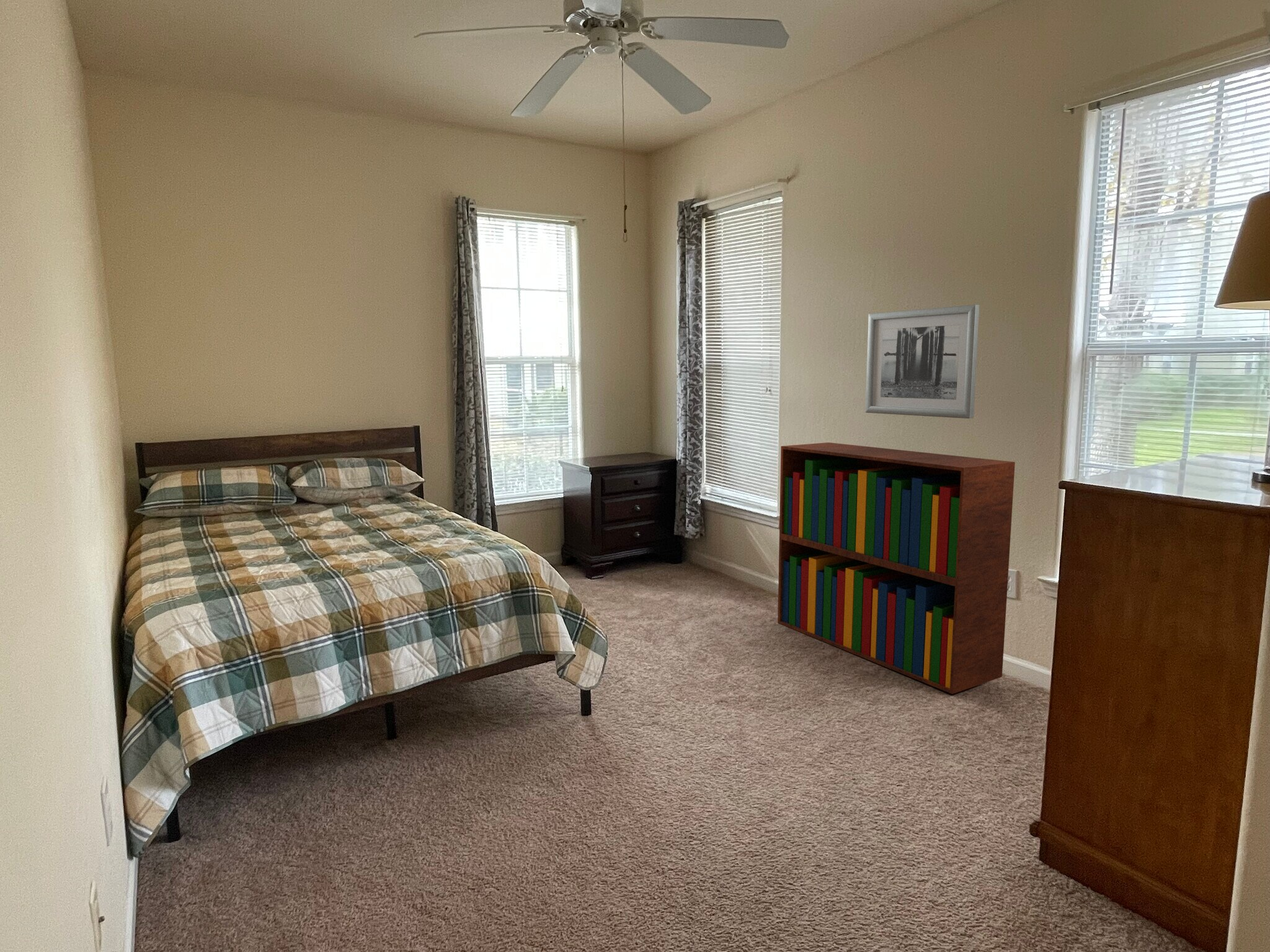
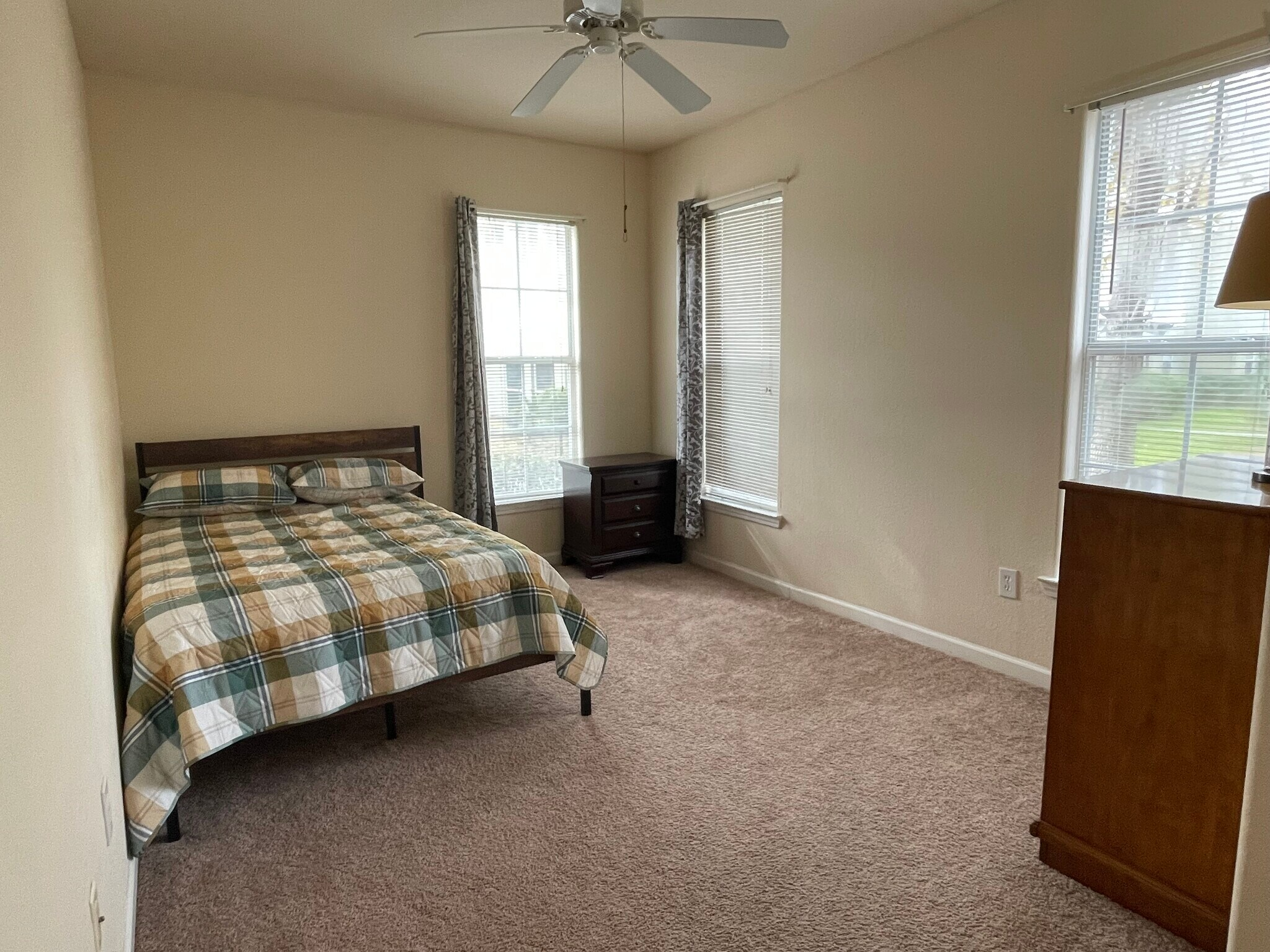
- bookshelf [777,442,1016,695]
- wall art [865,304,980,419]
